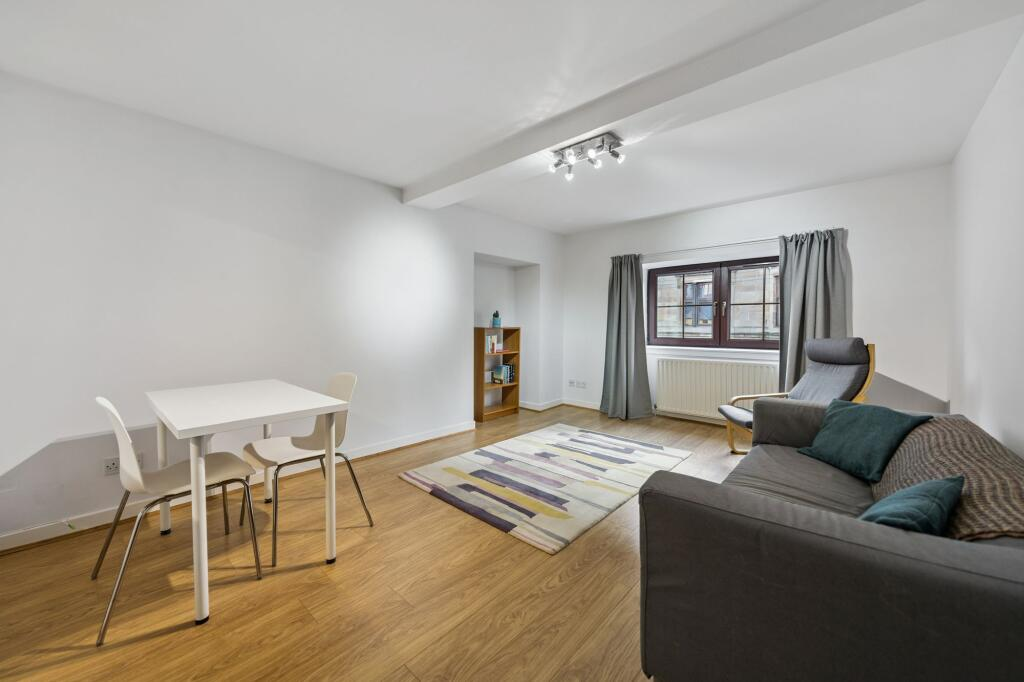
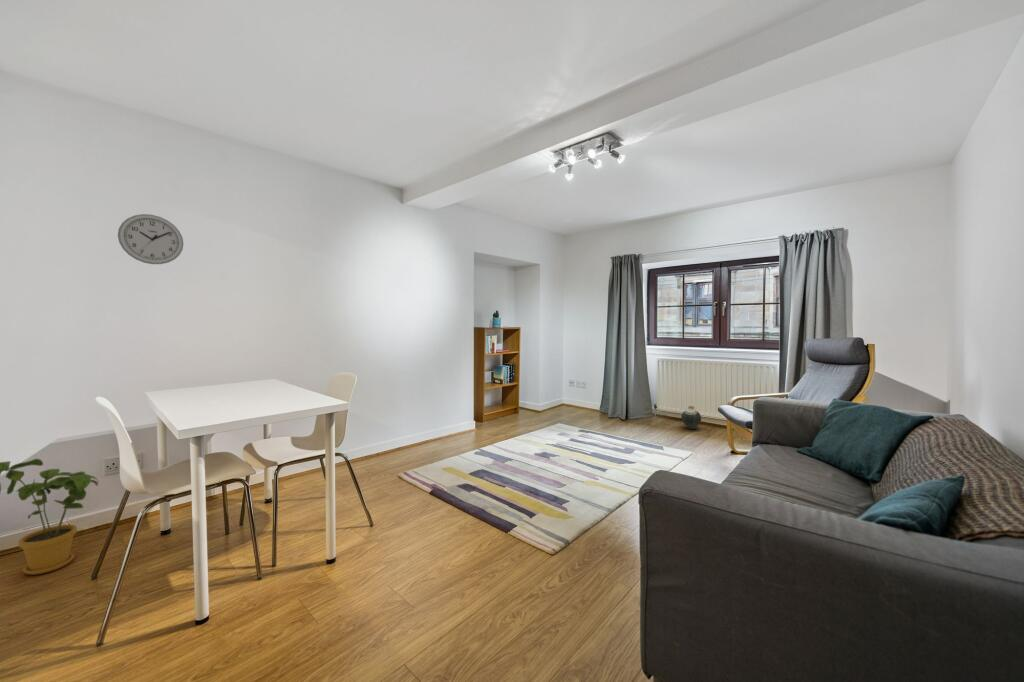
+ vase [680,405,702,430]
+ house plant [0,458,100,576]
+ wall clock [117,213,185,265]
